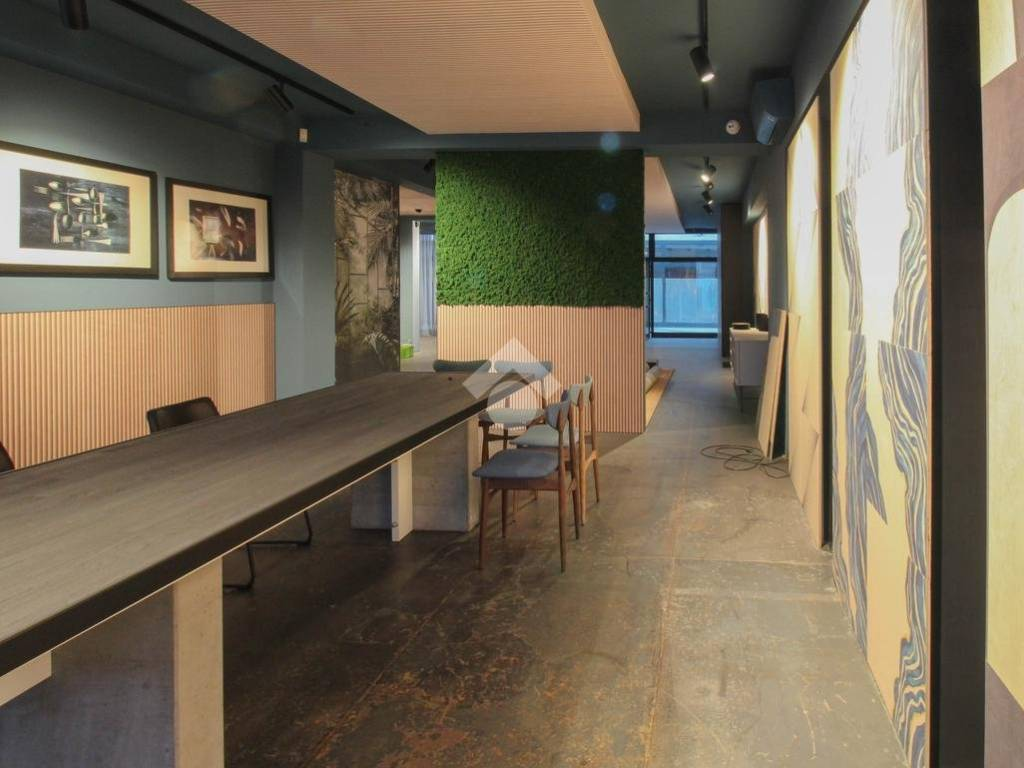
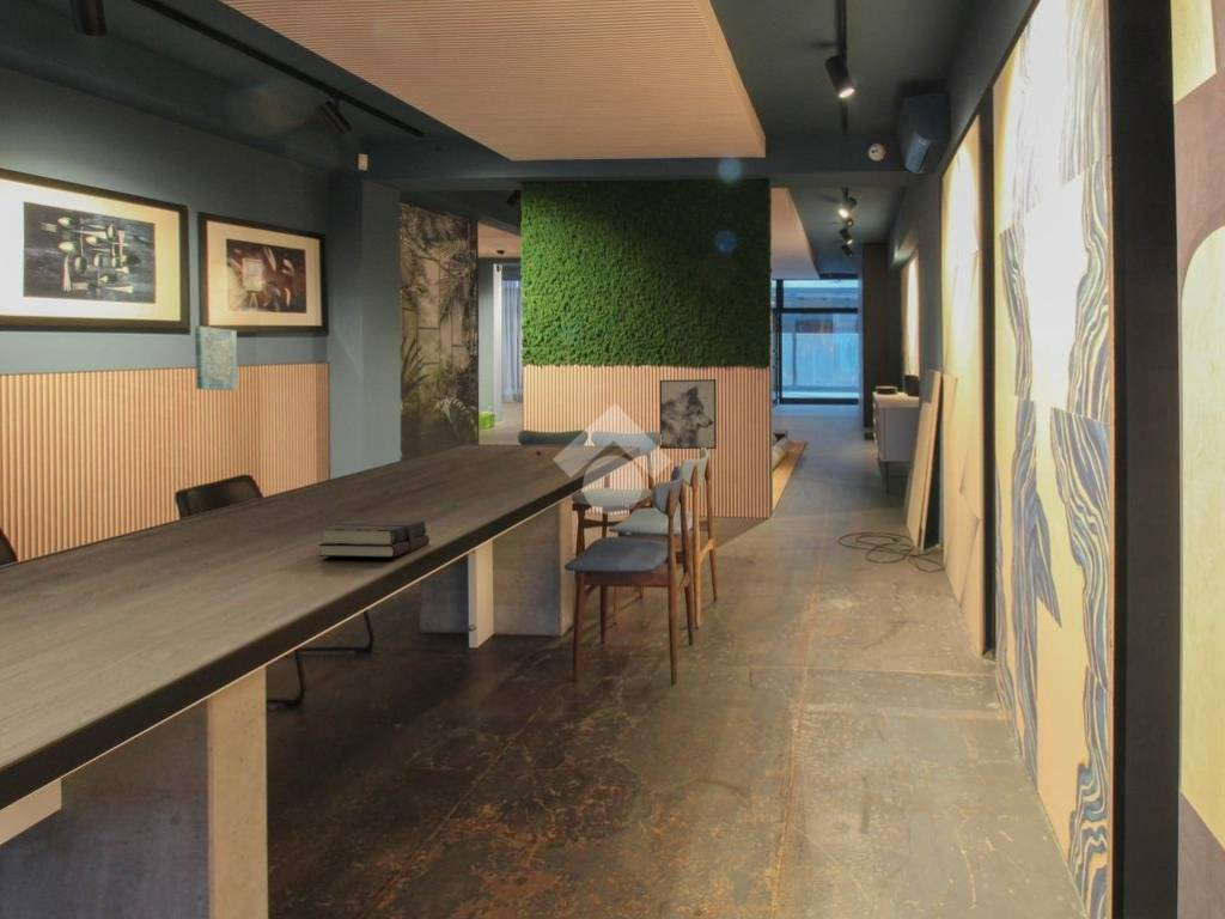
+ wall art [194,325,239,391]
+ hardback book [317,519,431,559]
+ wall art [659,378,718,450]
